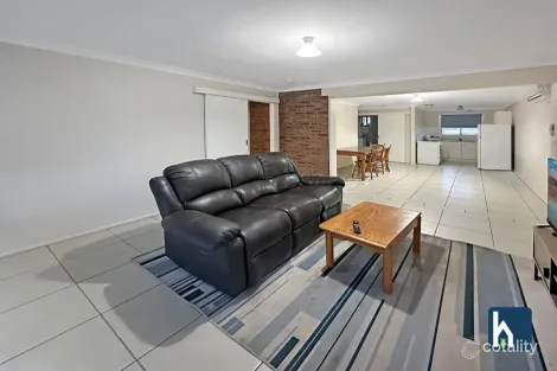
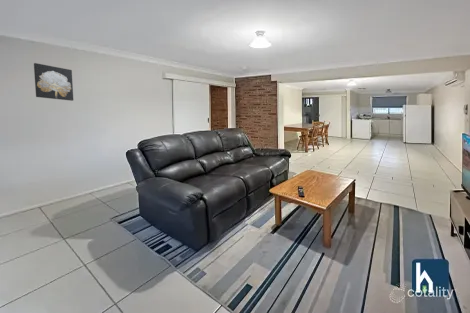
+ wall art [33,62,74,102]
